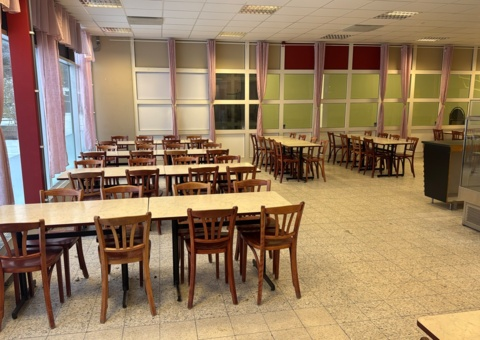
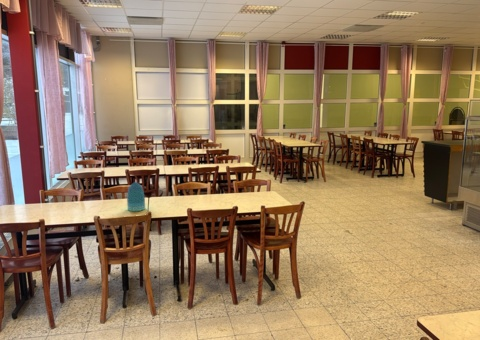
+ vase [126,181,146,212]
